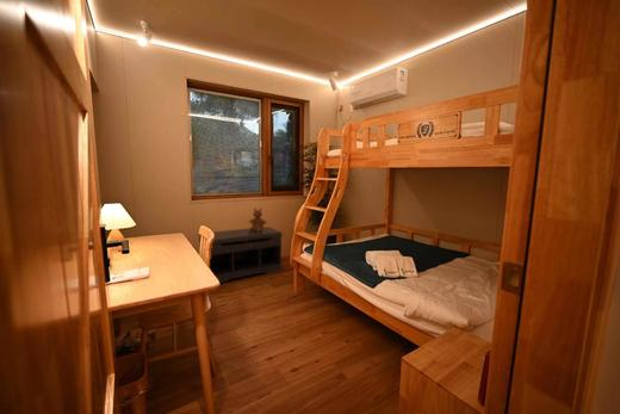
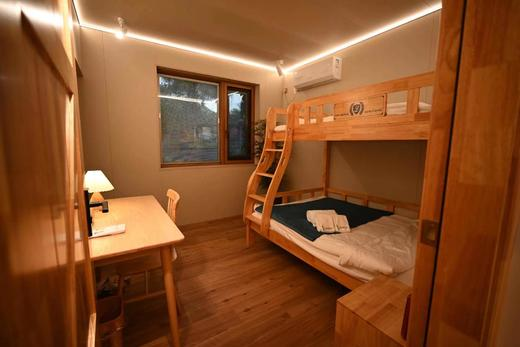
- teddy bear [248,208,268,233]
- bench [197,225,284,284]
